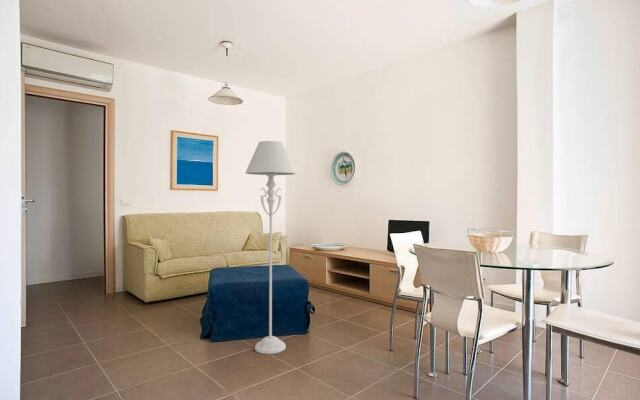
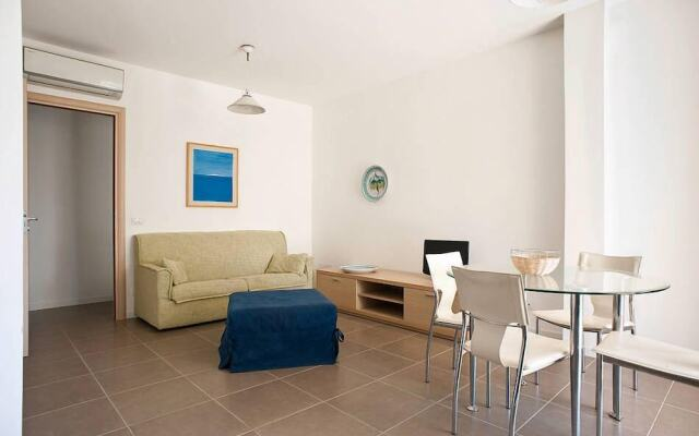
- floor lamp [245,140,297,355]
